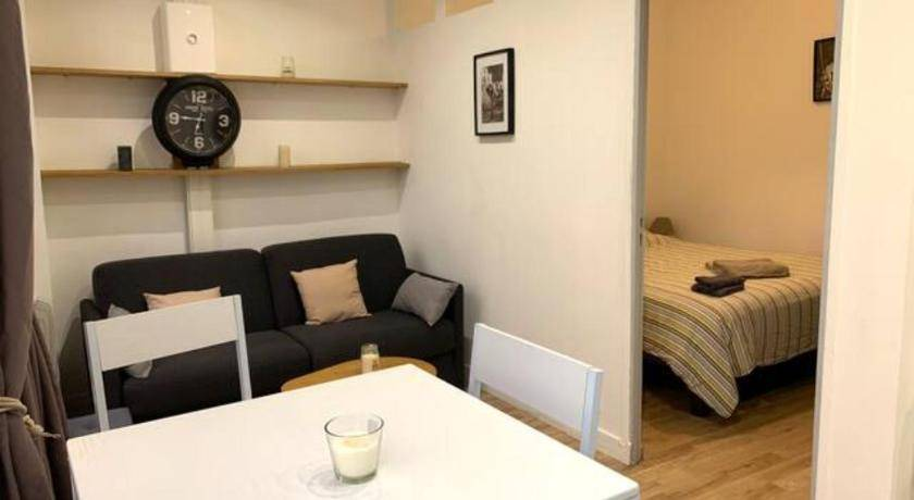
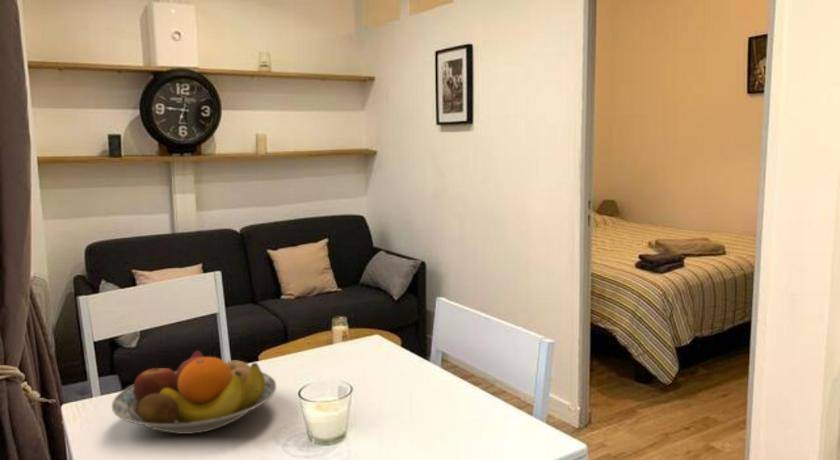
+ fruit bowl [111,350,277,435]
